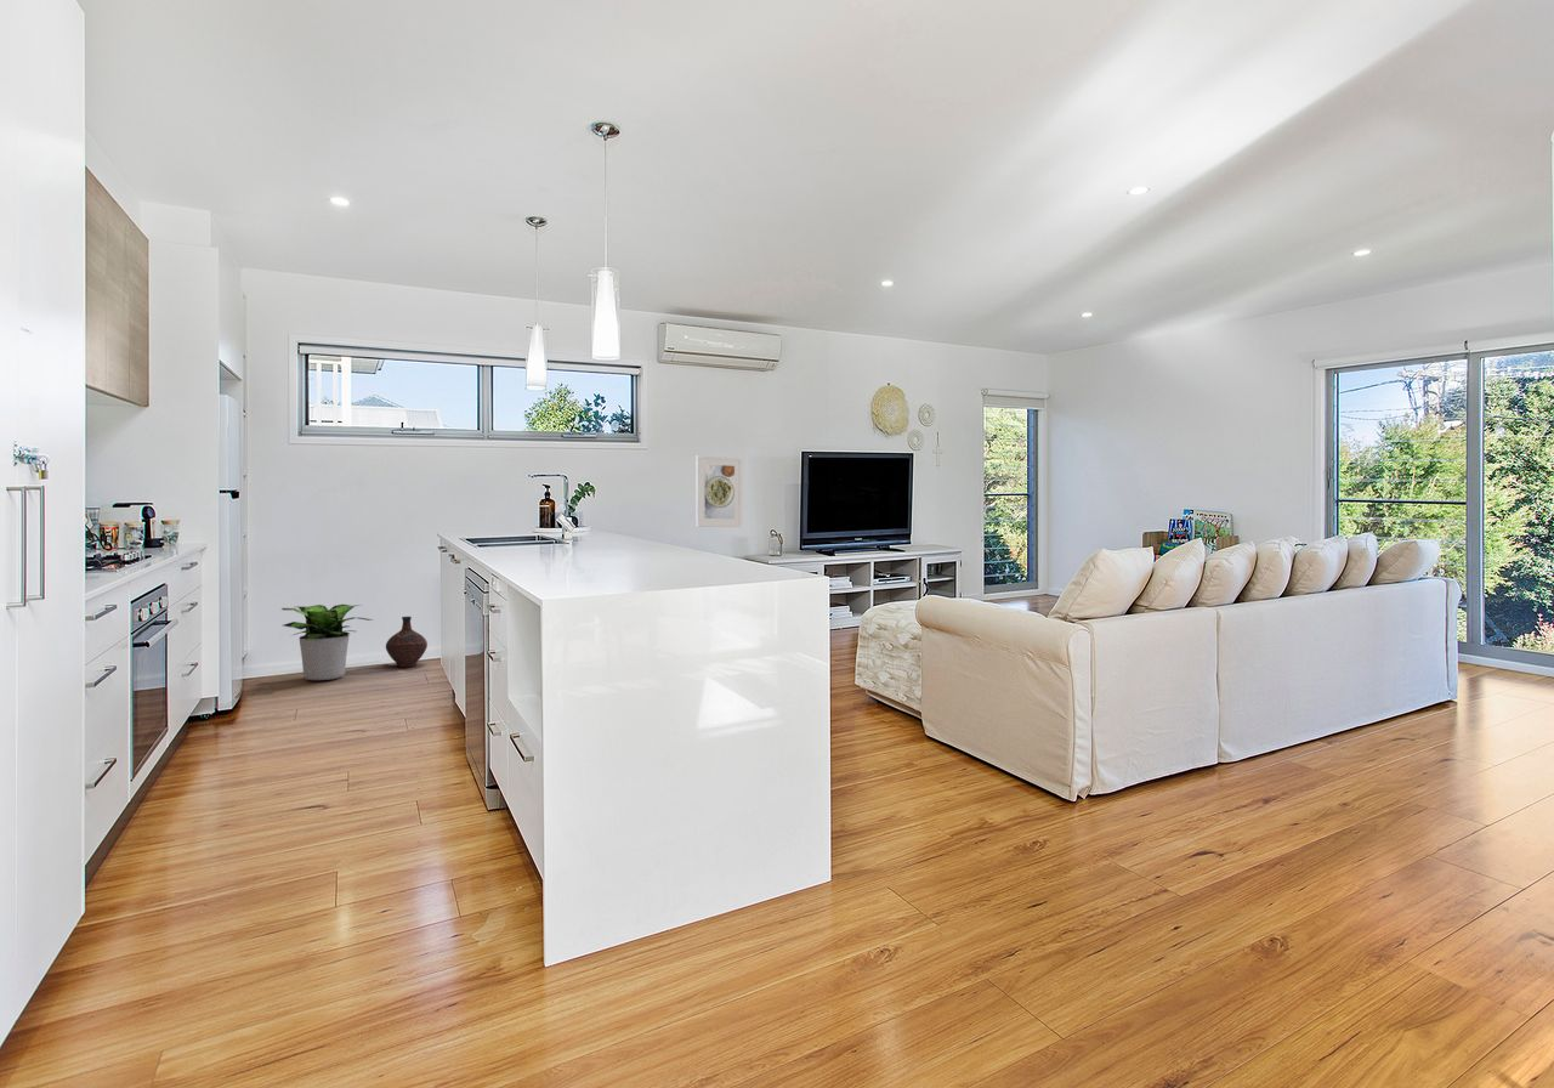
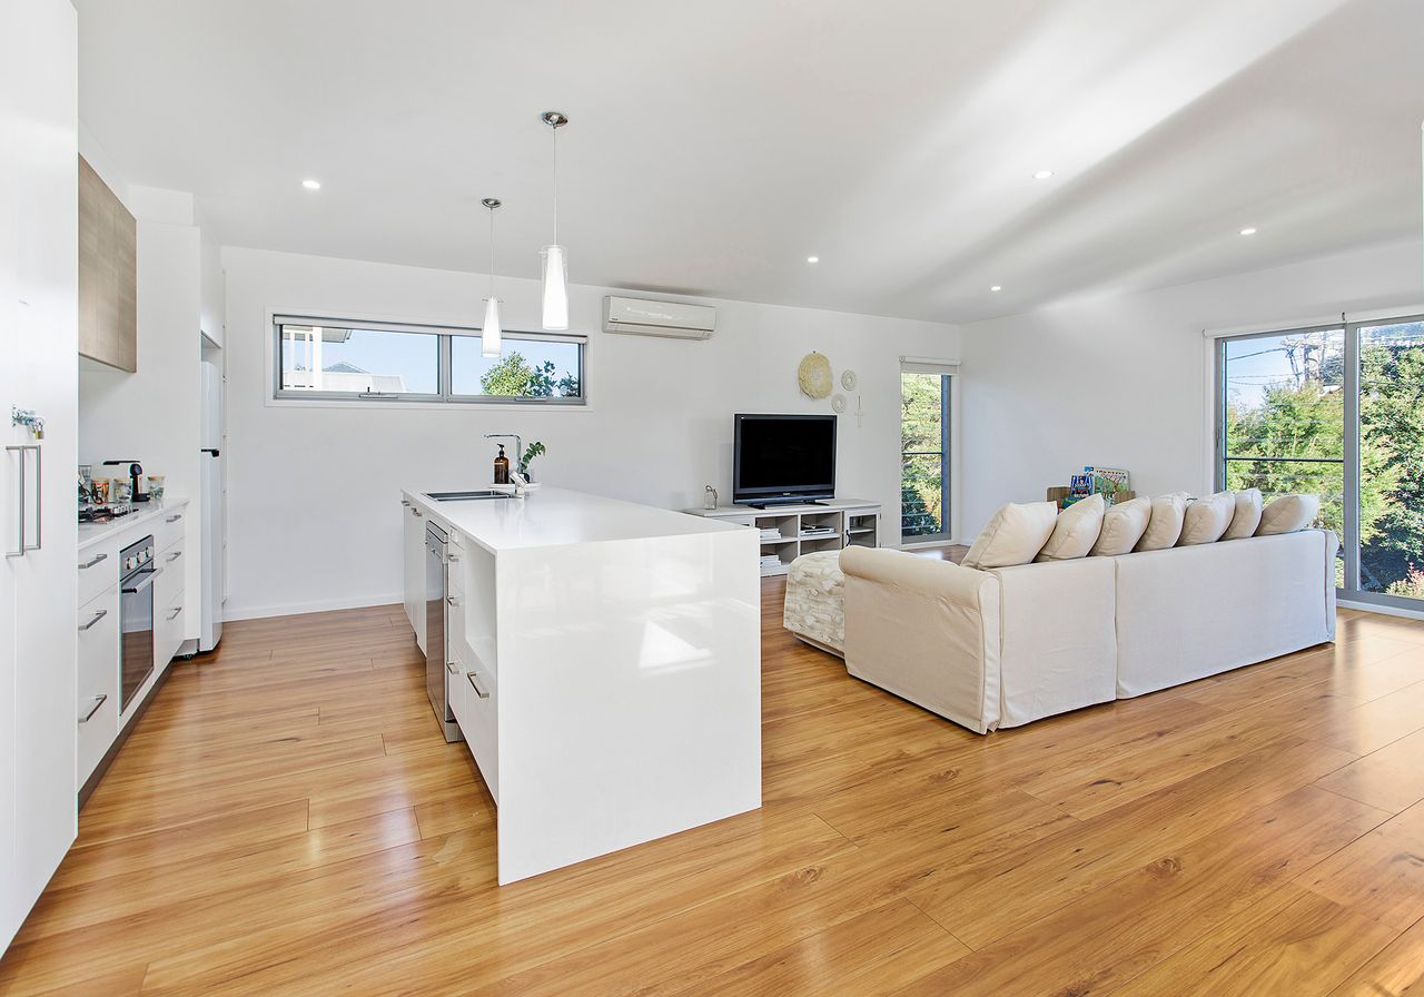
- potted plant [279,604,375,681]
- ceramic jug [385,616,429,669]
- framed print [694,454,743,528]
